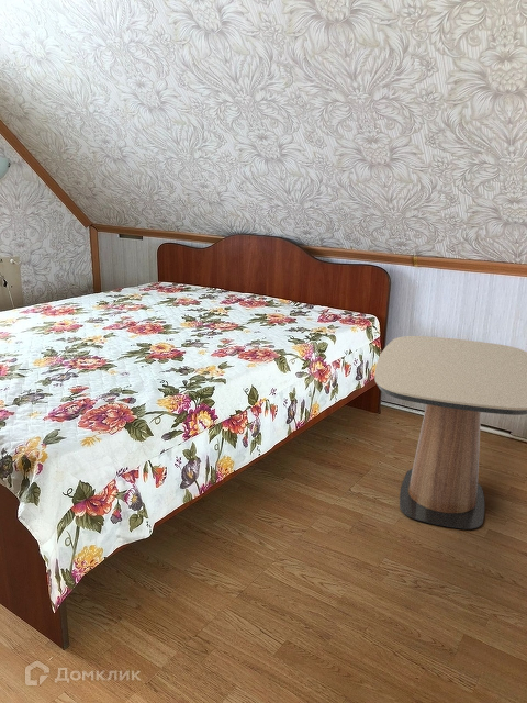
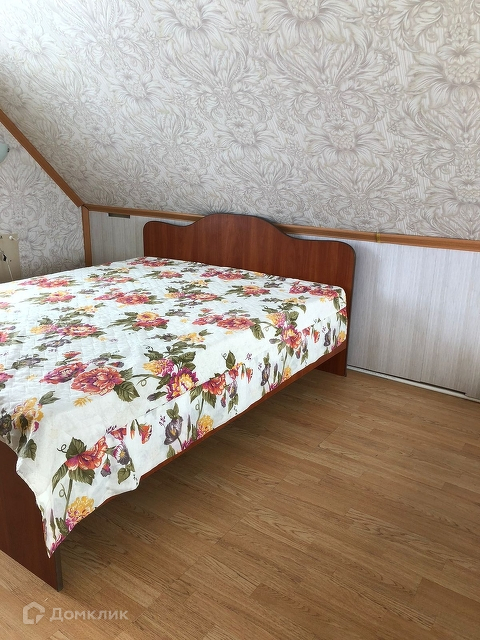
- side table [373,335,527,531]
